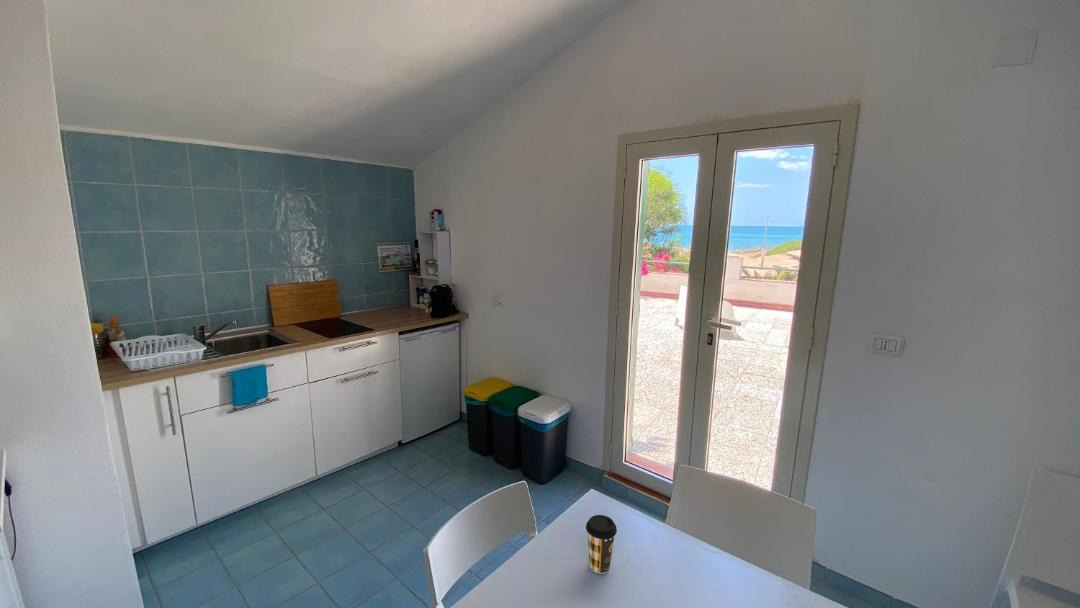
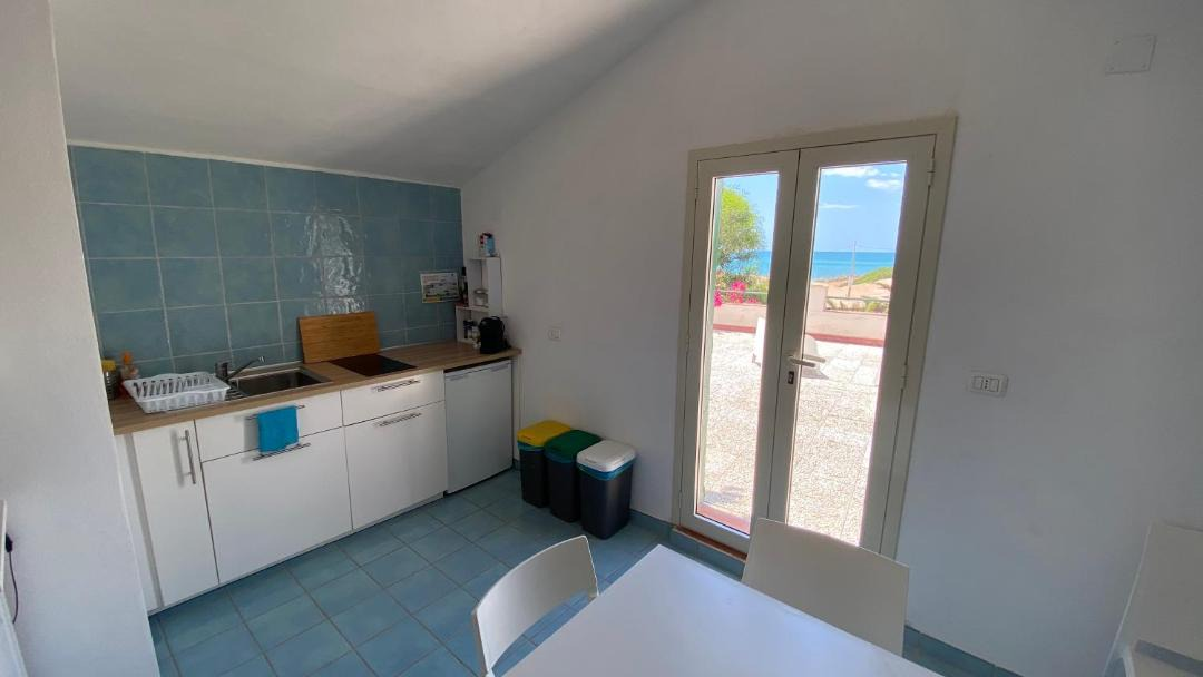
- coffee cup [585,514,618,575]
